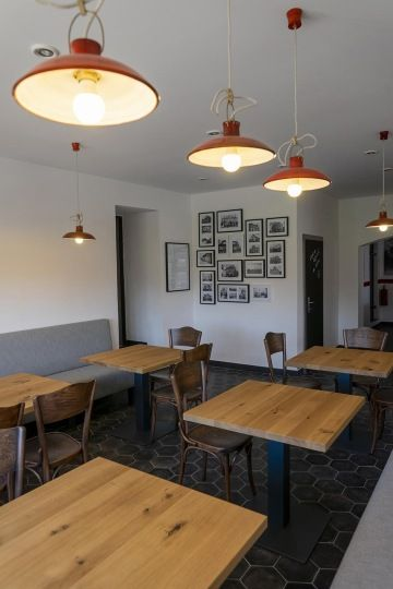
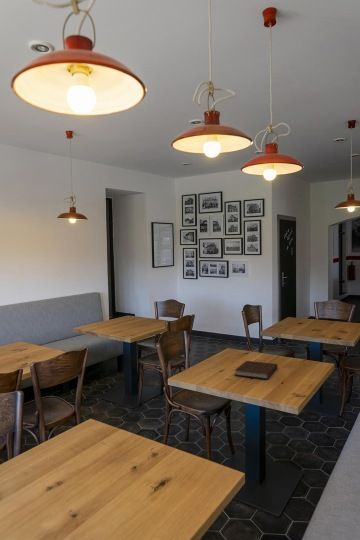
+ notebook [234,360,279,380]
